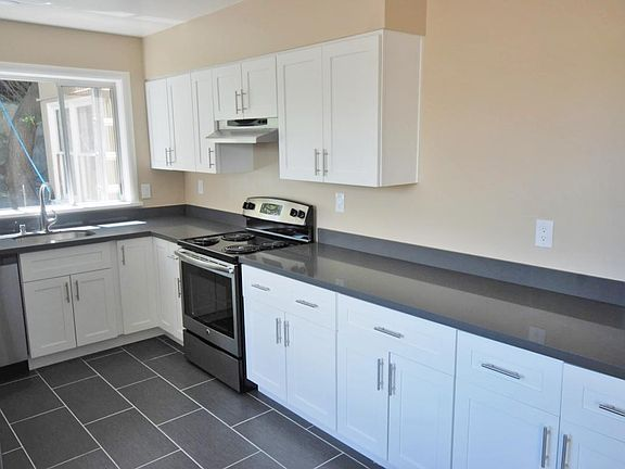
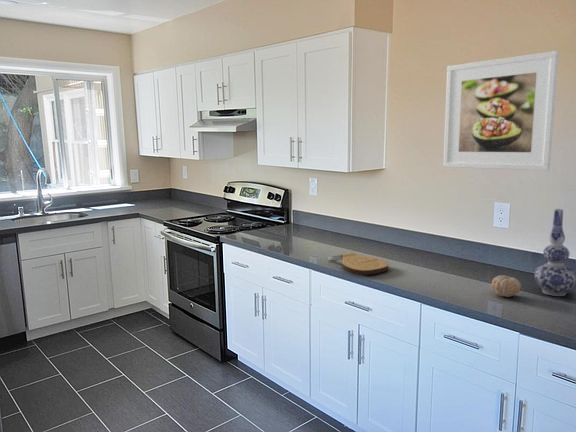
+ key chain [328,252,389,276]
+ vase [533,208,576,297]
+ fruit [490,274,522,298]
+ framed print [442,50,560,172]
